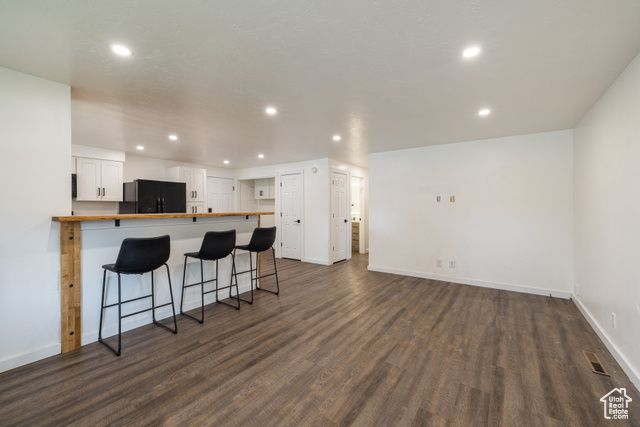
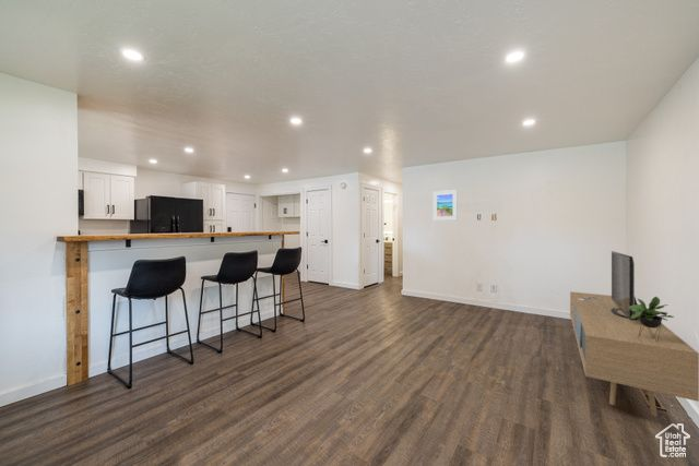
+ media console [569,250,699,417]
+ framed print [431,189,459,222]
